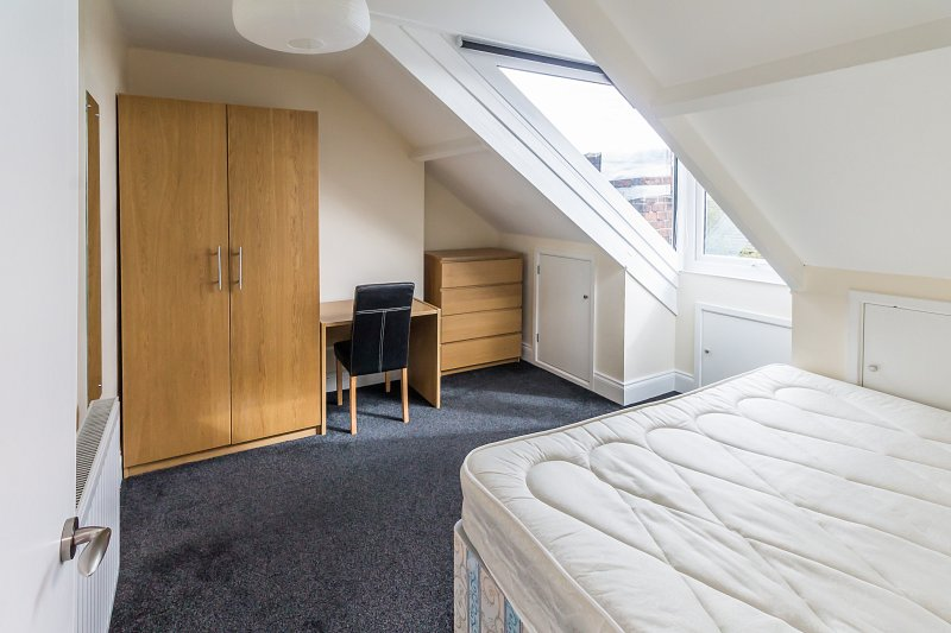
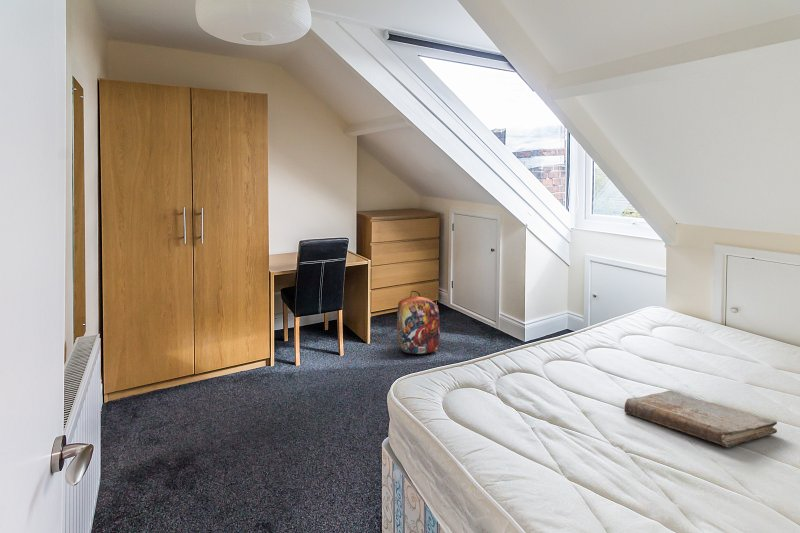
+ book [623,389,778,448]
+ backpack [396,290,441,355]
